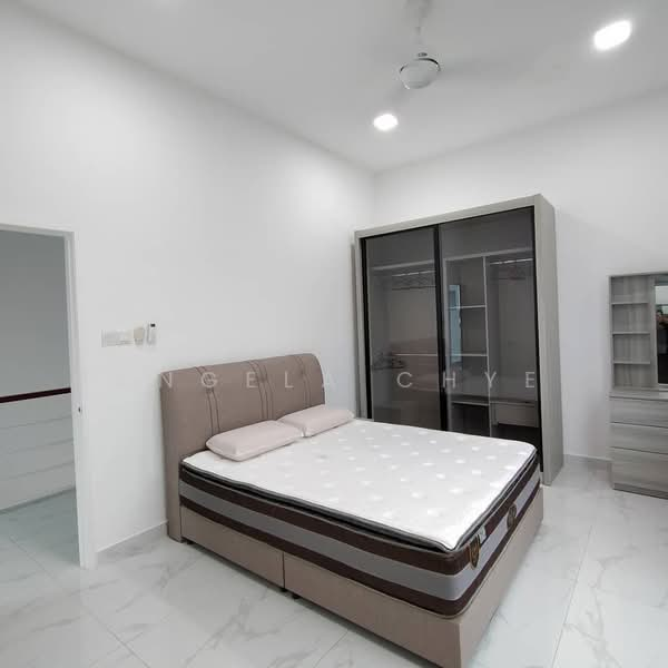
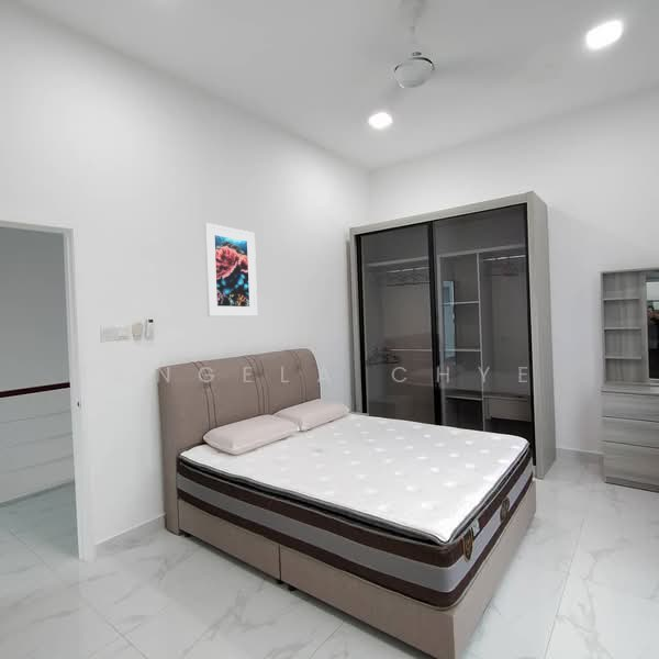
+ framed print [203,222,258,317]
